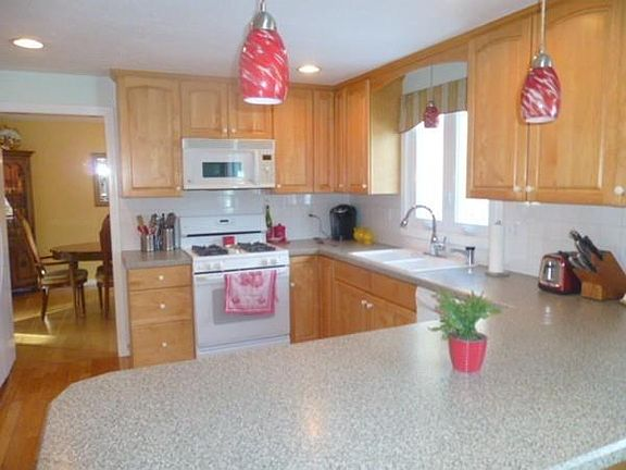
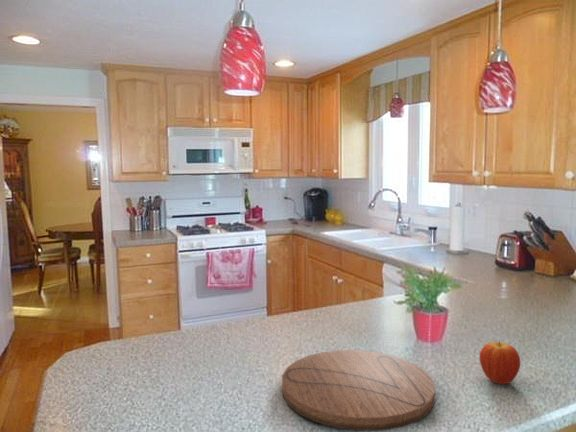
+ fruit [479,340,521,385]
+ cutting board [281,349,436,432]
